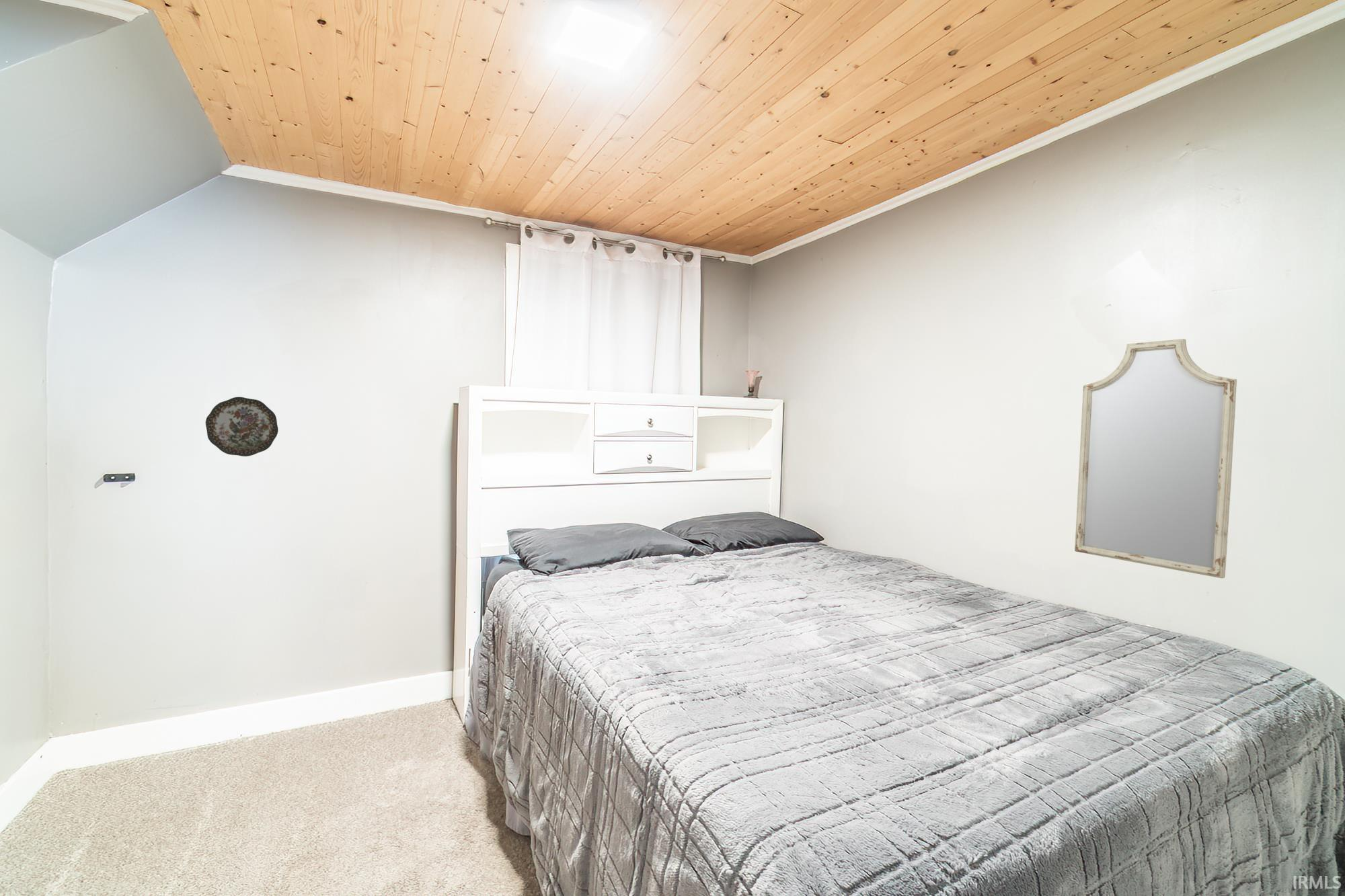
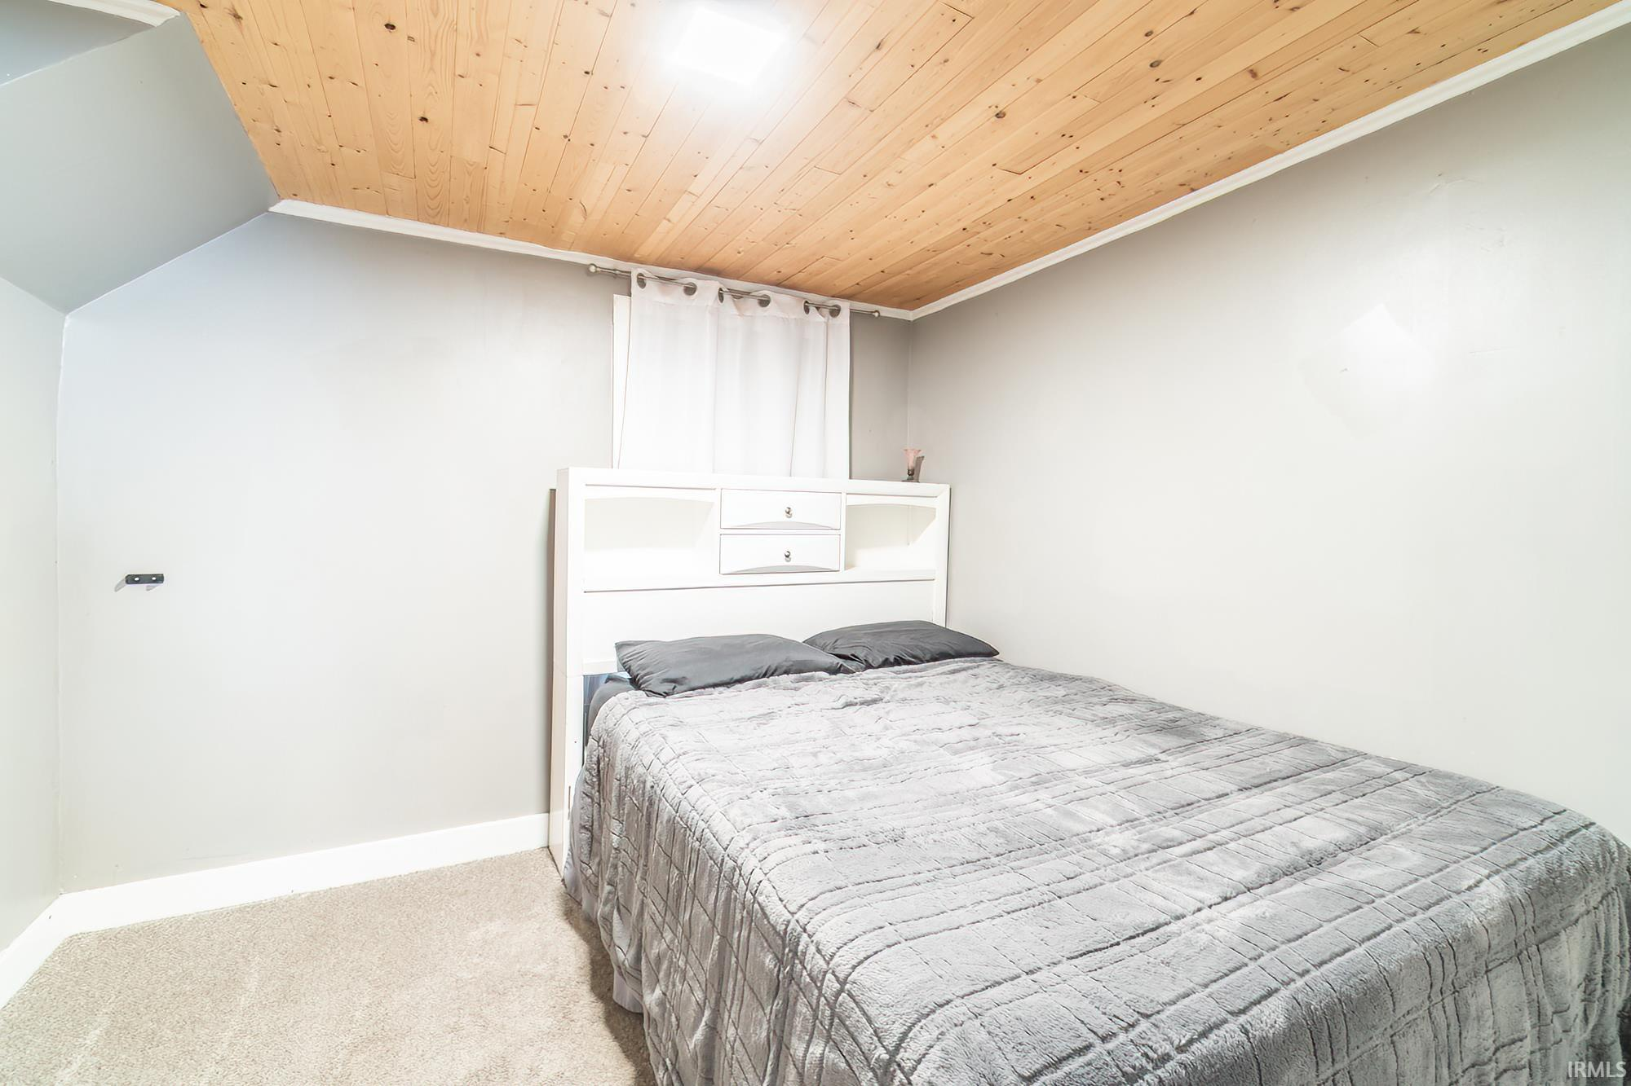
- home mirror [1074,338,1237,579]
- decorative plate [204,397,279,457]
